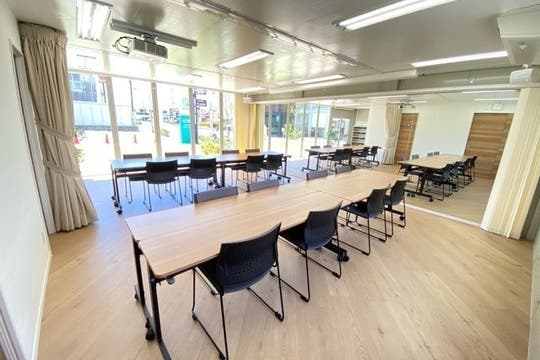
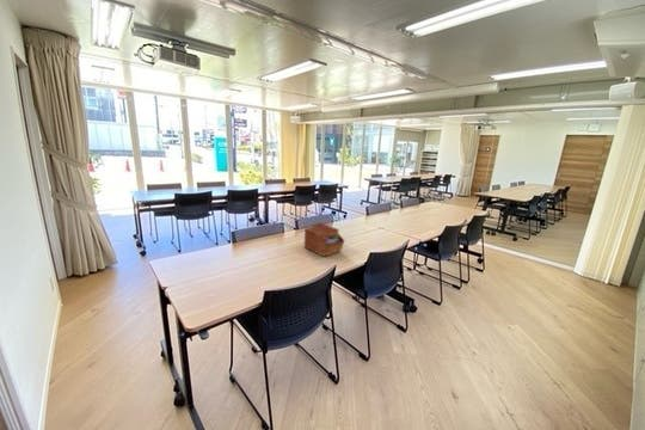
+ sewing box [303,222,346,258]
